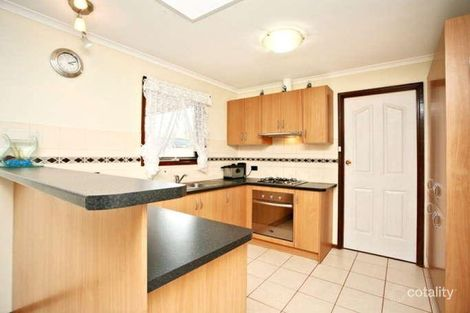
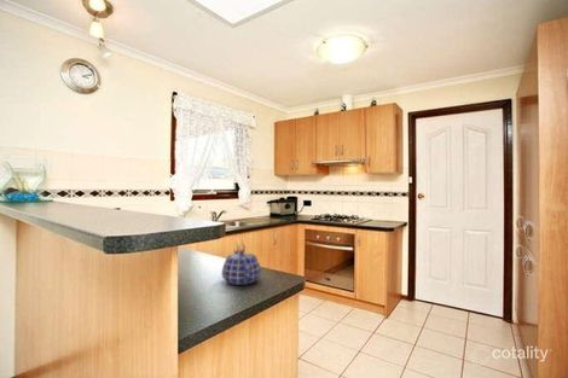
+ teapot [220,249,262,286]
